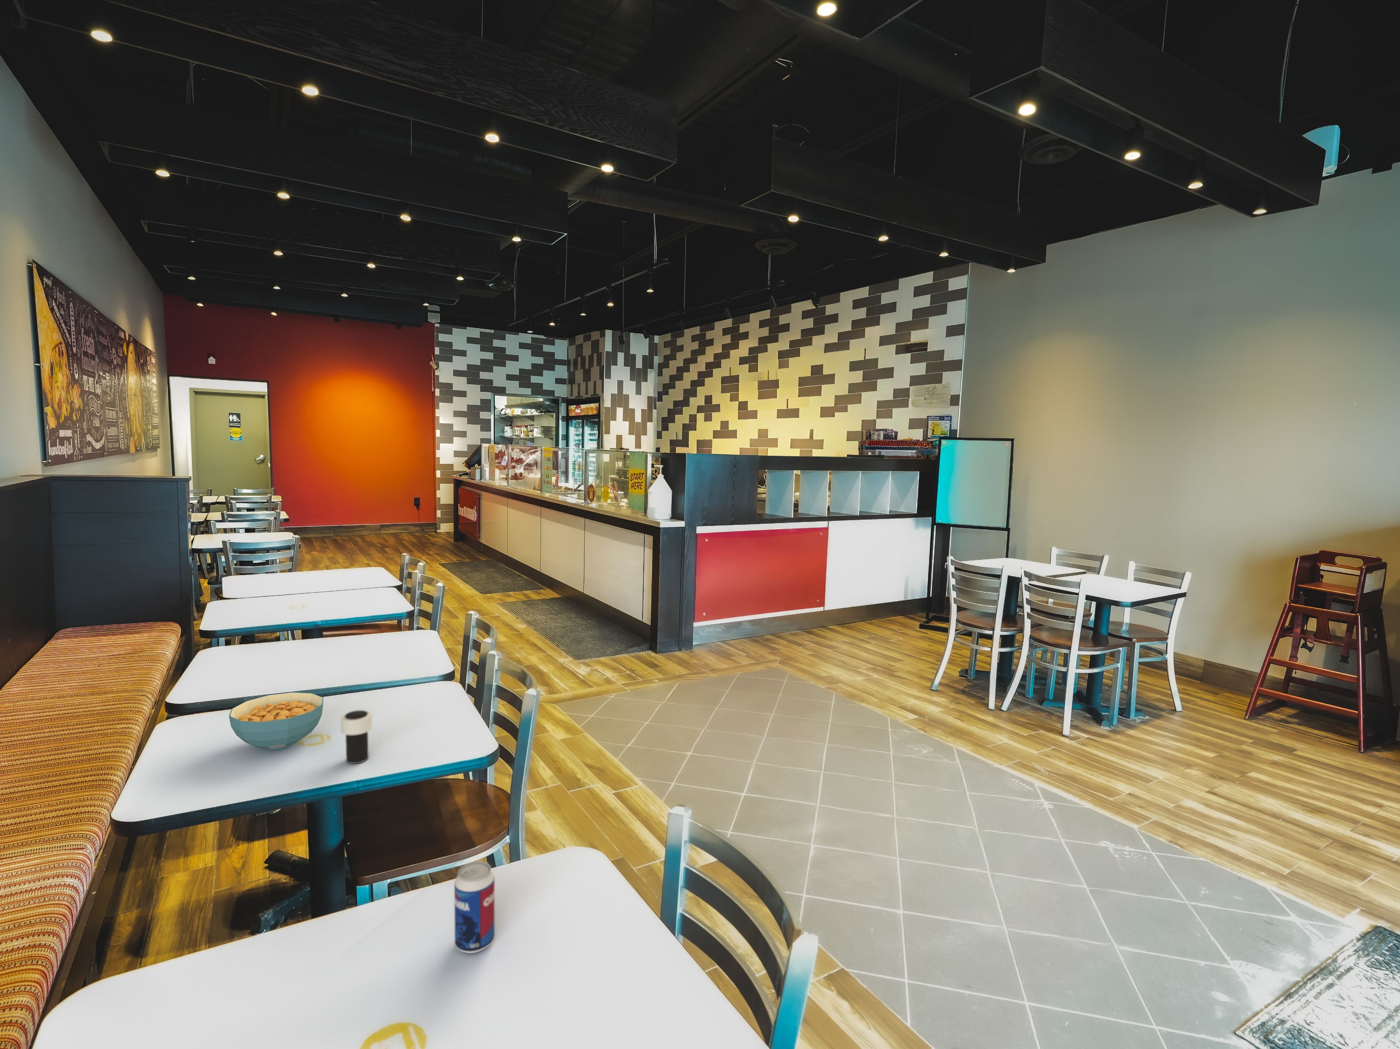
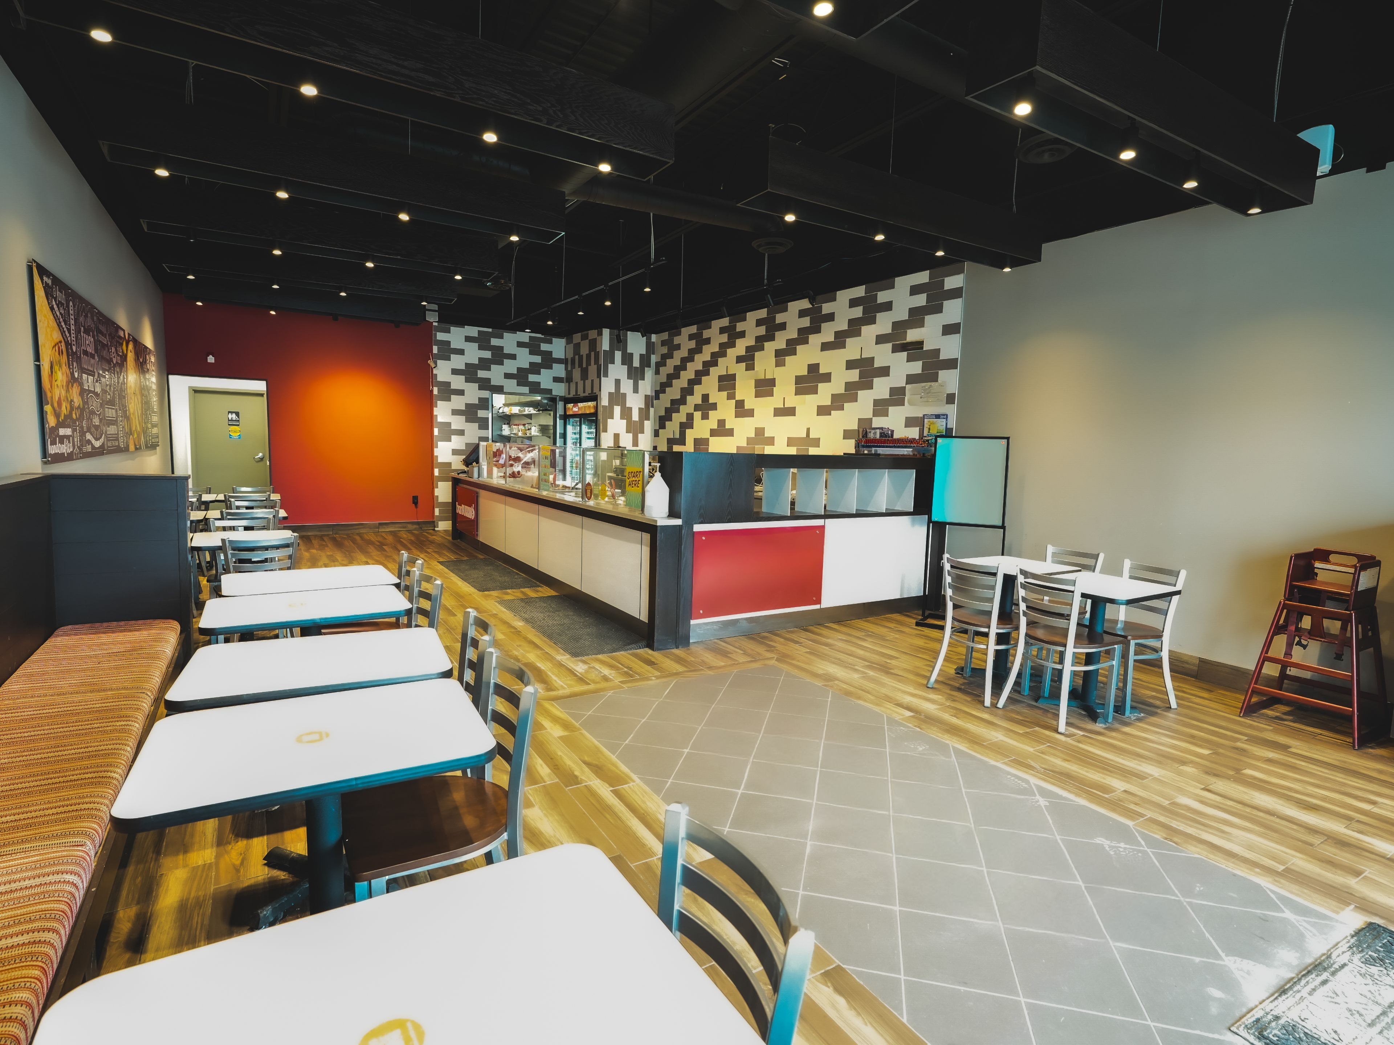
- cereal bowl [228,692,324,750]
- beverage can [454,861,495,953]
- cup [341,710,373,764]
